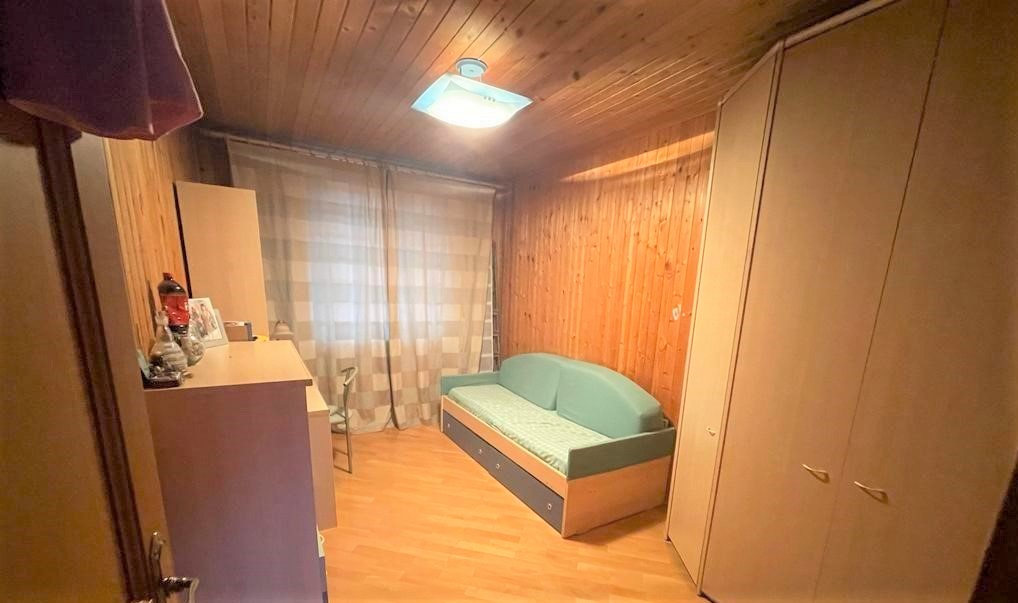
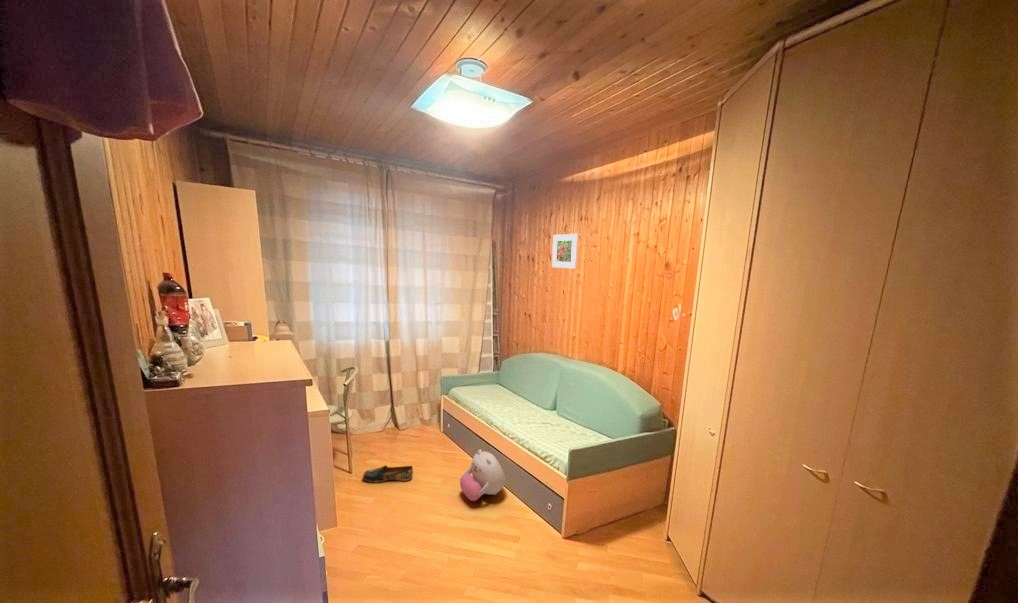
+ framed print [551,233,579,270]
+ shoe [362,464,414,484]
+ plush toy [459,449,506,502]
